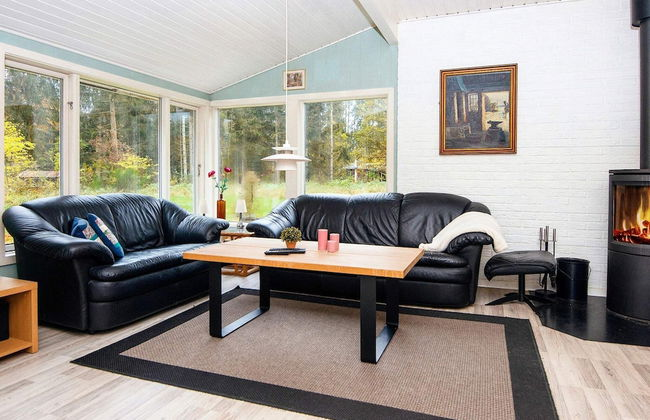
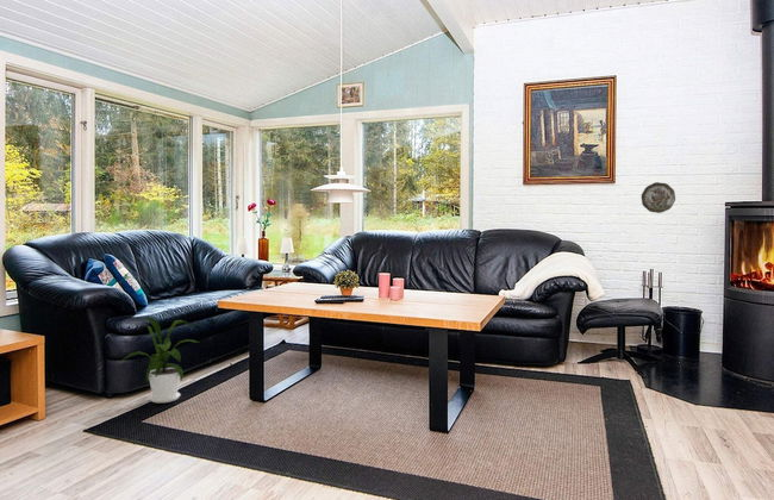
+ decorative plate [641,181,676,214]
+ house plant [116,315,200,404]
